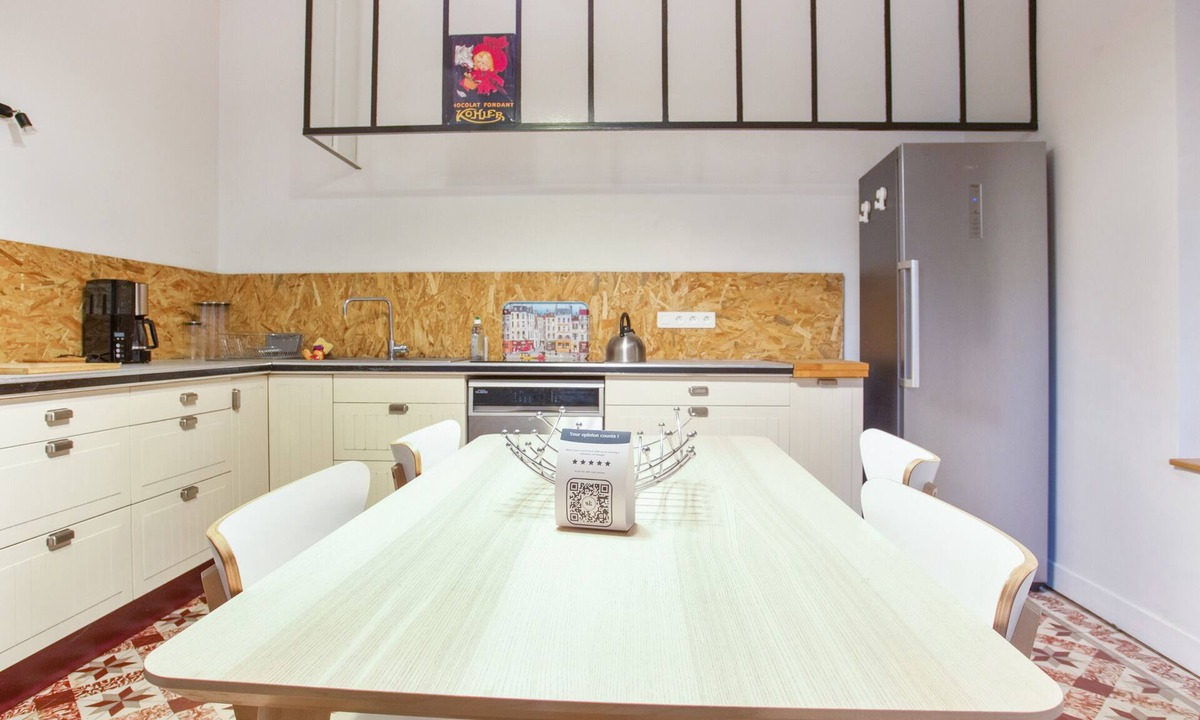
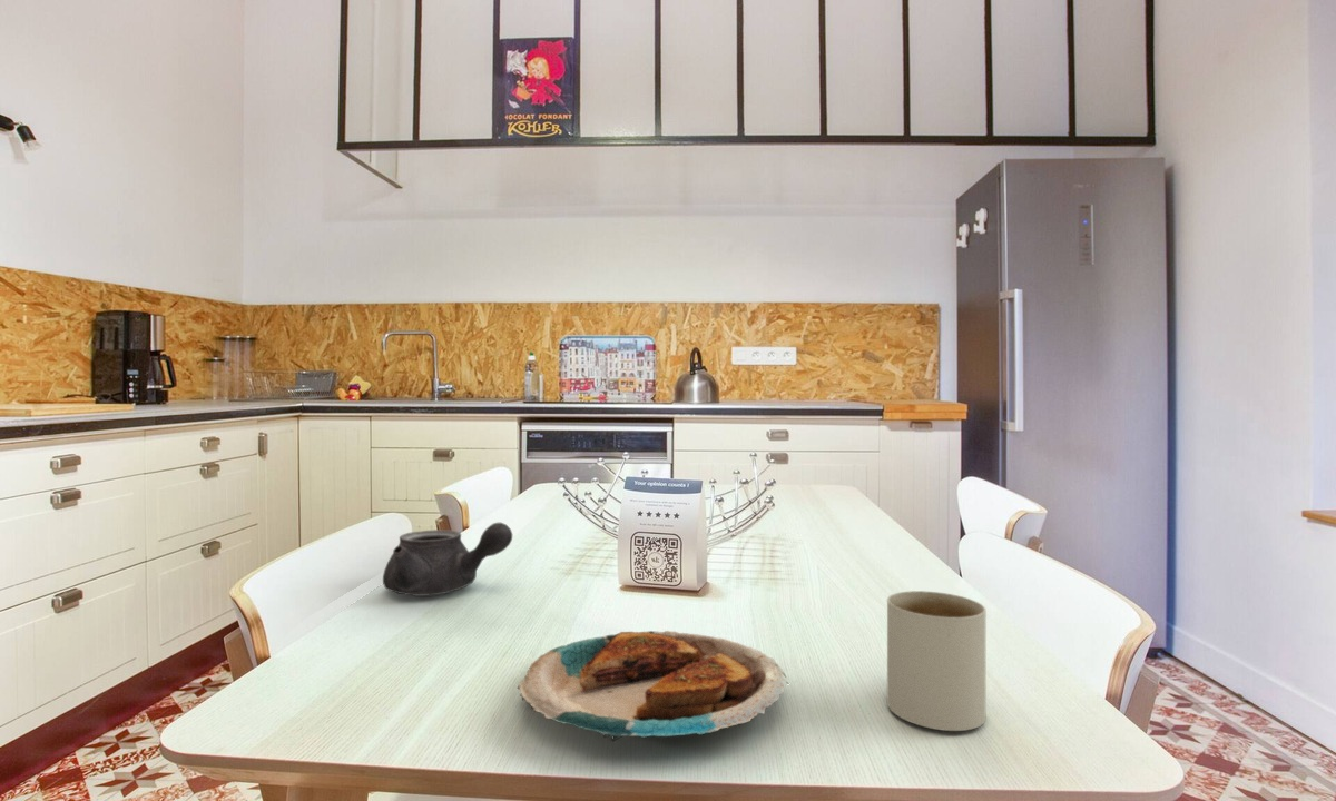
+ teapot [382,522,513,597]
+ mug [886,590,988,732]
+ plate [517,630,788,742]
